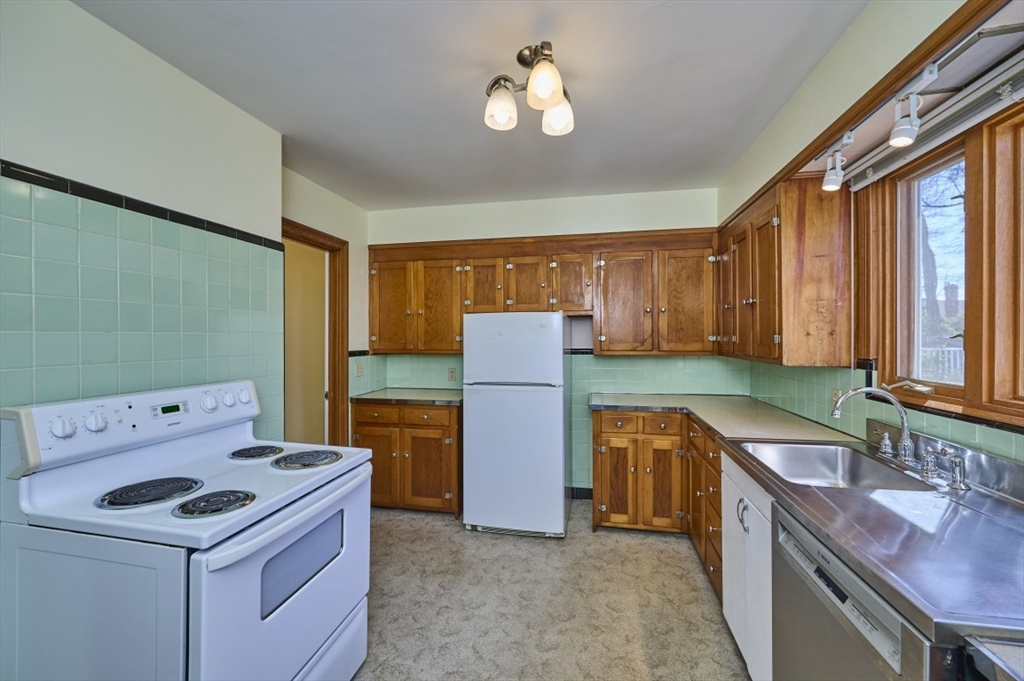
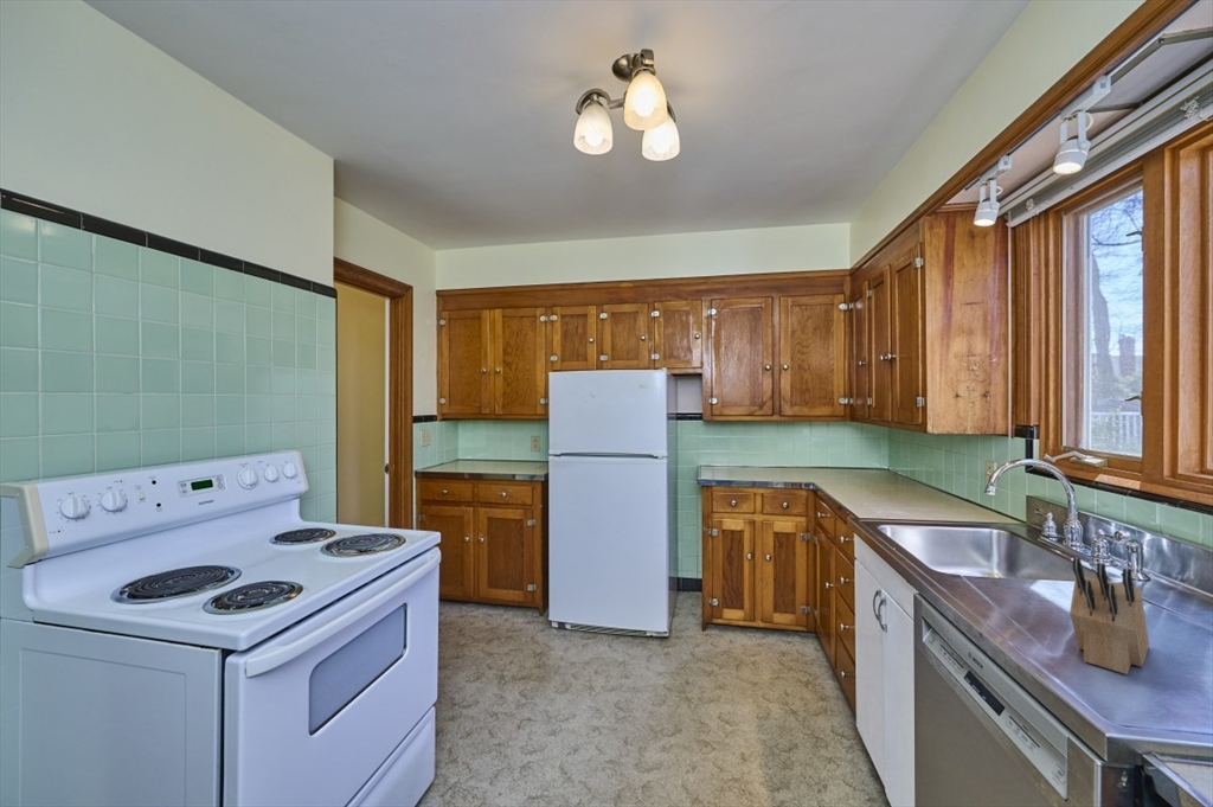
+ knife block [1068,556,1150,675]
